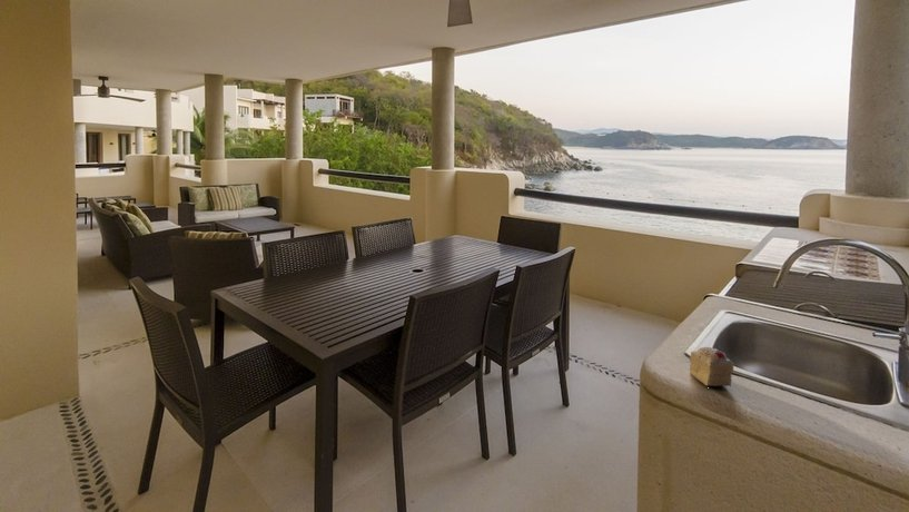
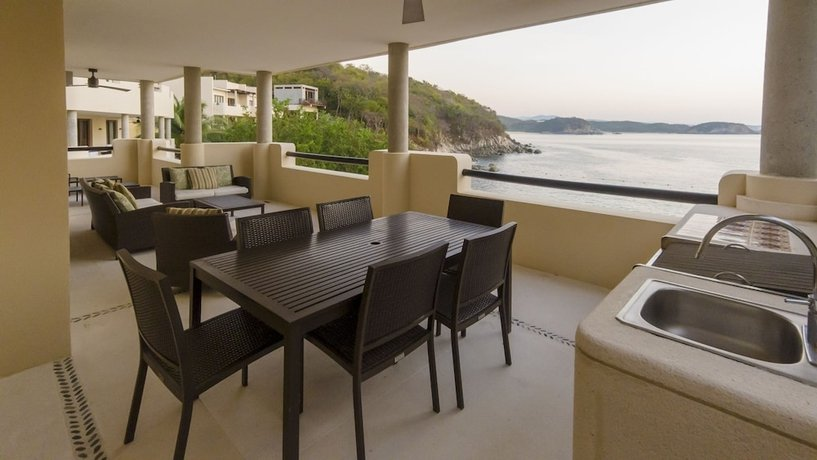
- cake slice [689,346,734,387]
